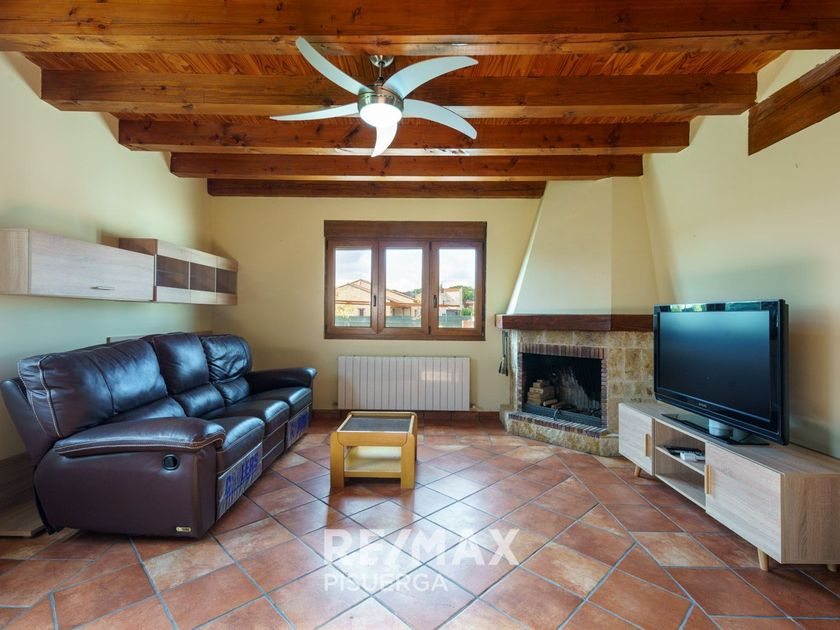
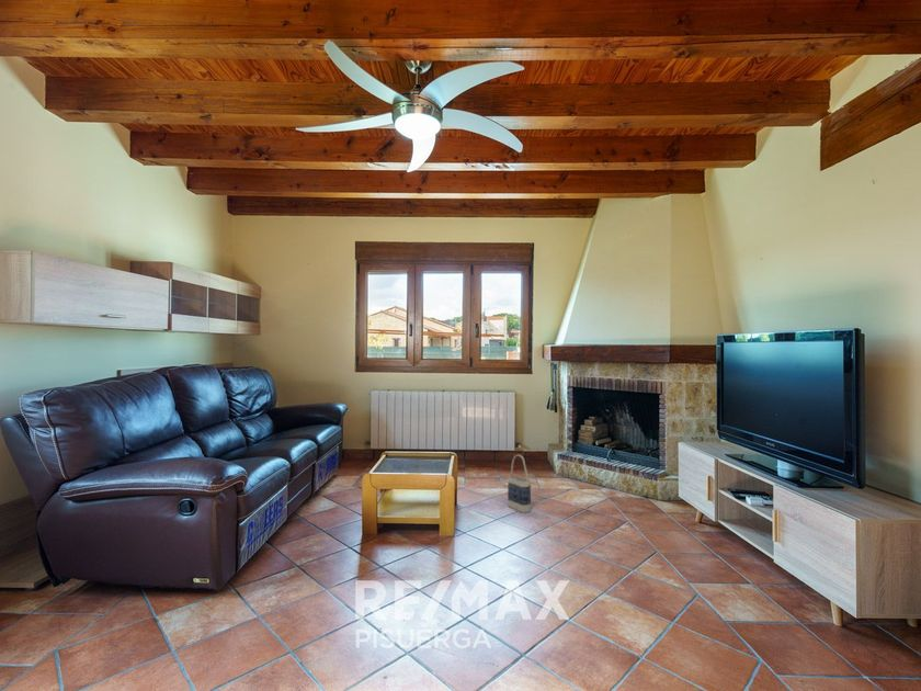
+ bag [507,453,532,513]
